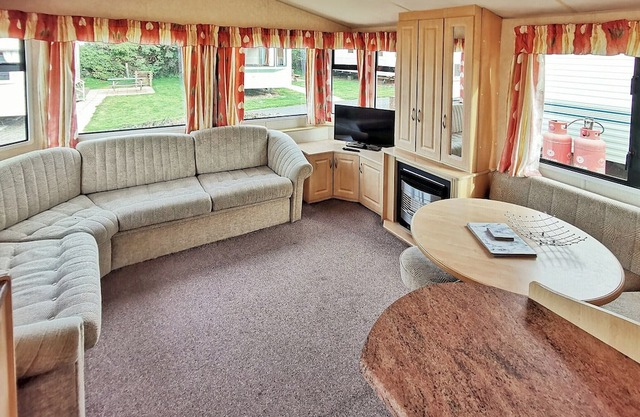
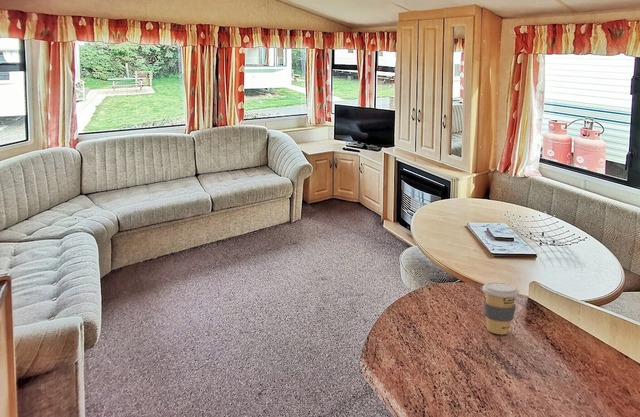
+ coffee cup [481,281,520,335]
